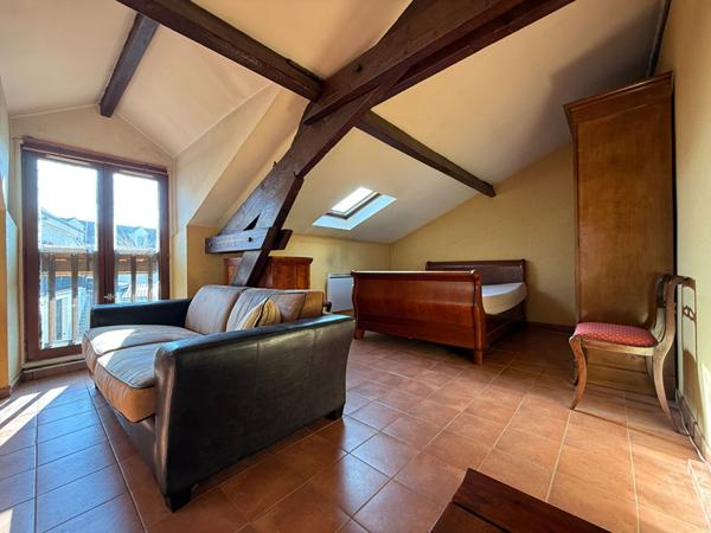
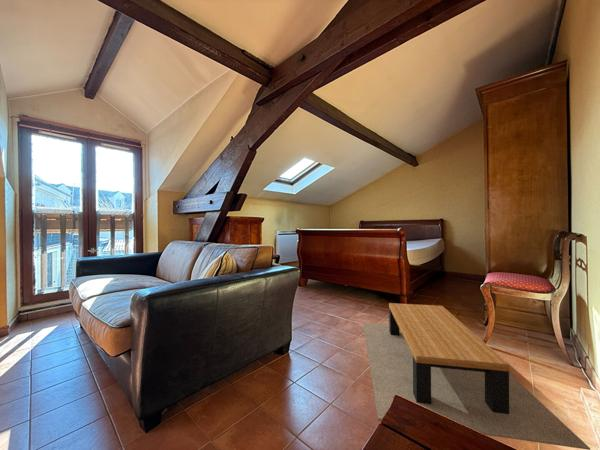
+ coffee table [362,302,591,450]
